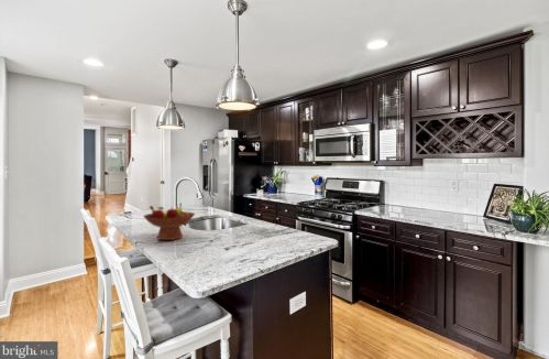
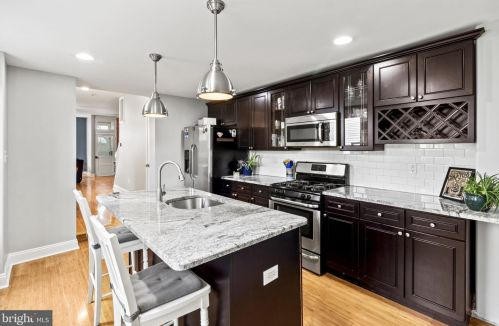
- fruit bowl [142,205,196,241]
